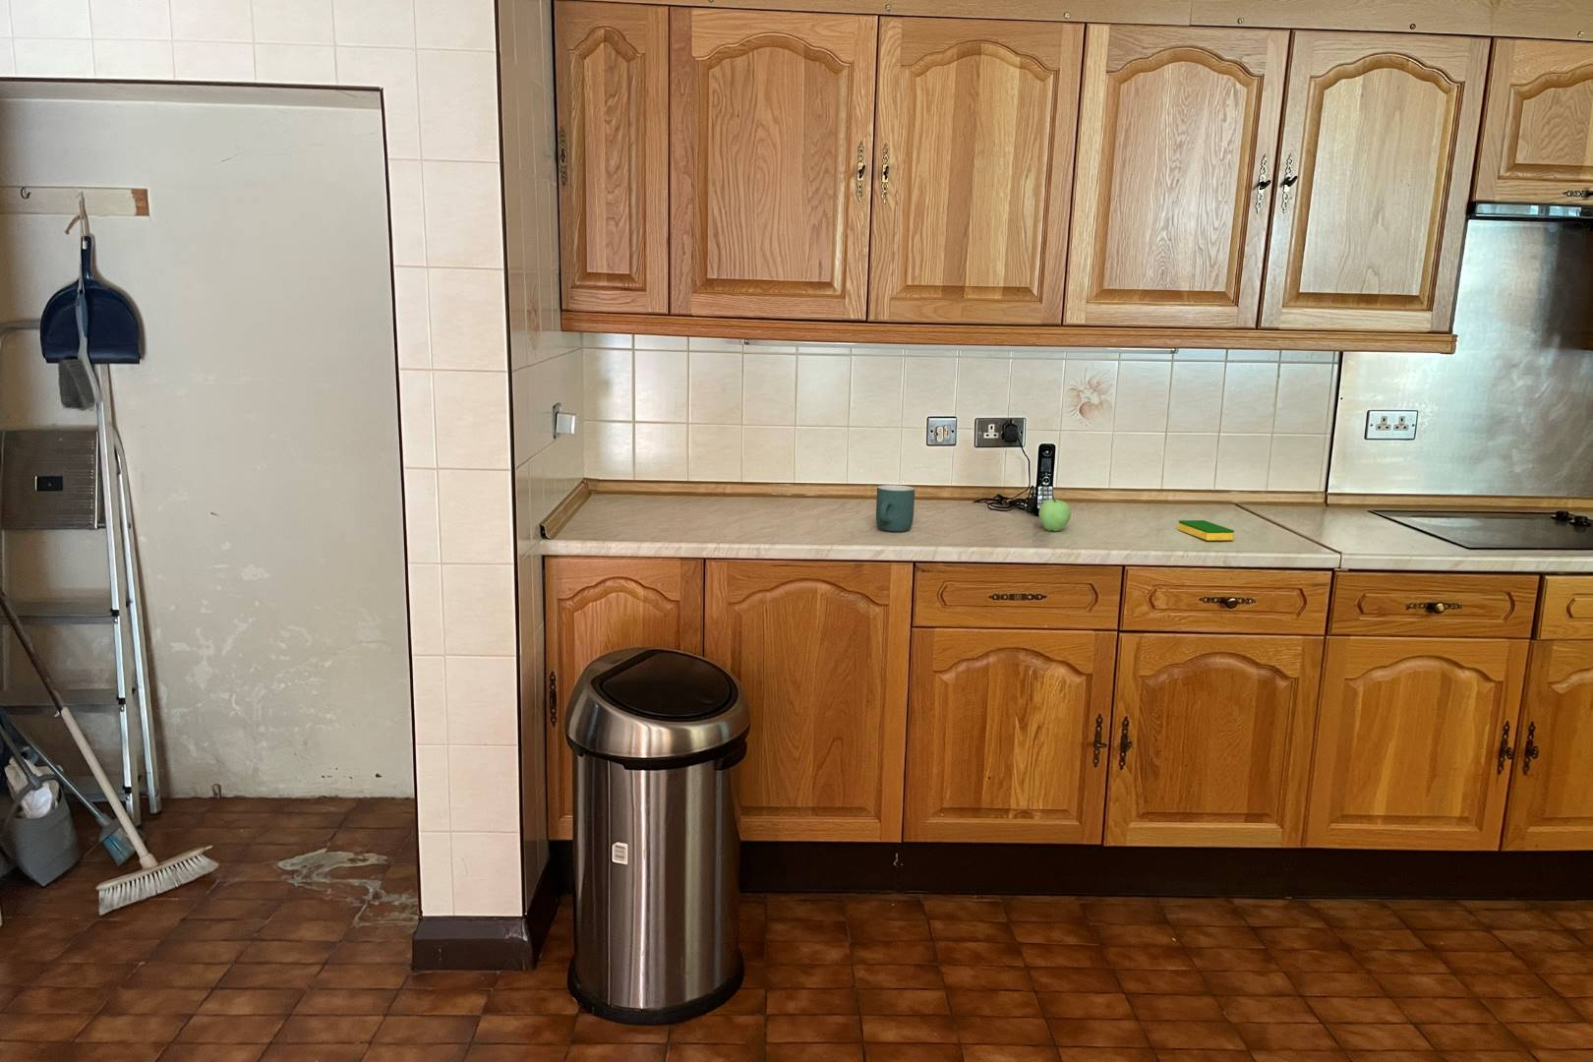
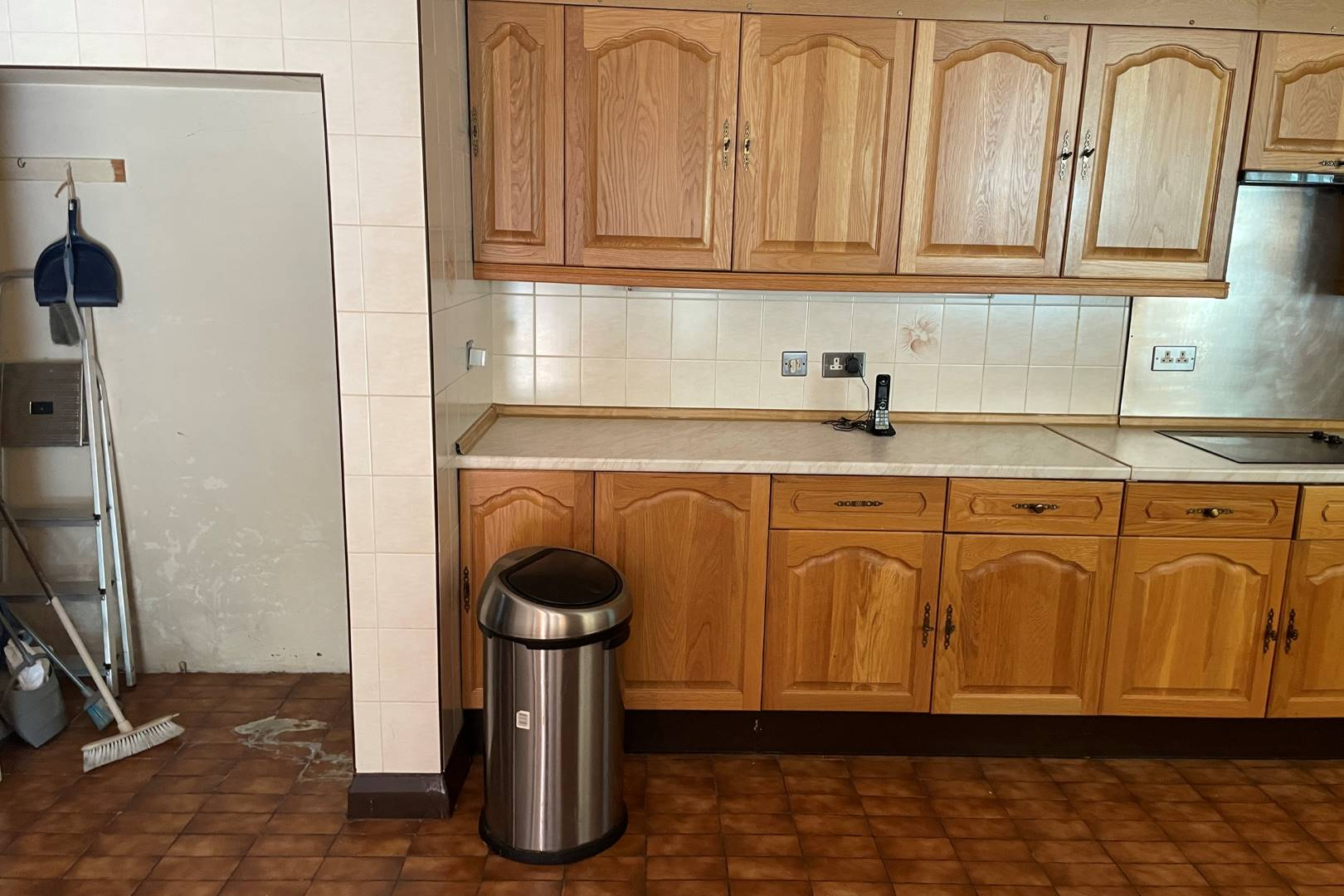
- dish sponge [1177,519,1235,542]
- apple [1037,497,1071,532]
- mug [875,484,915,533]
